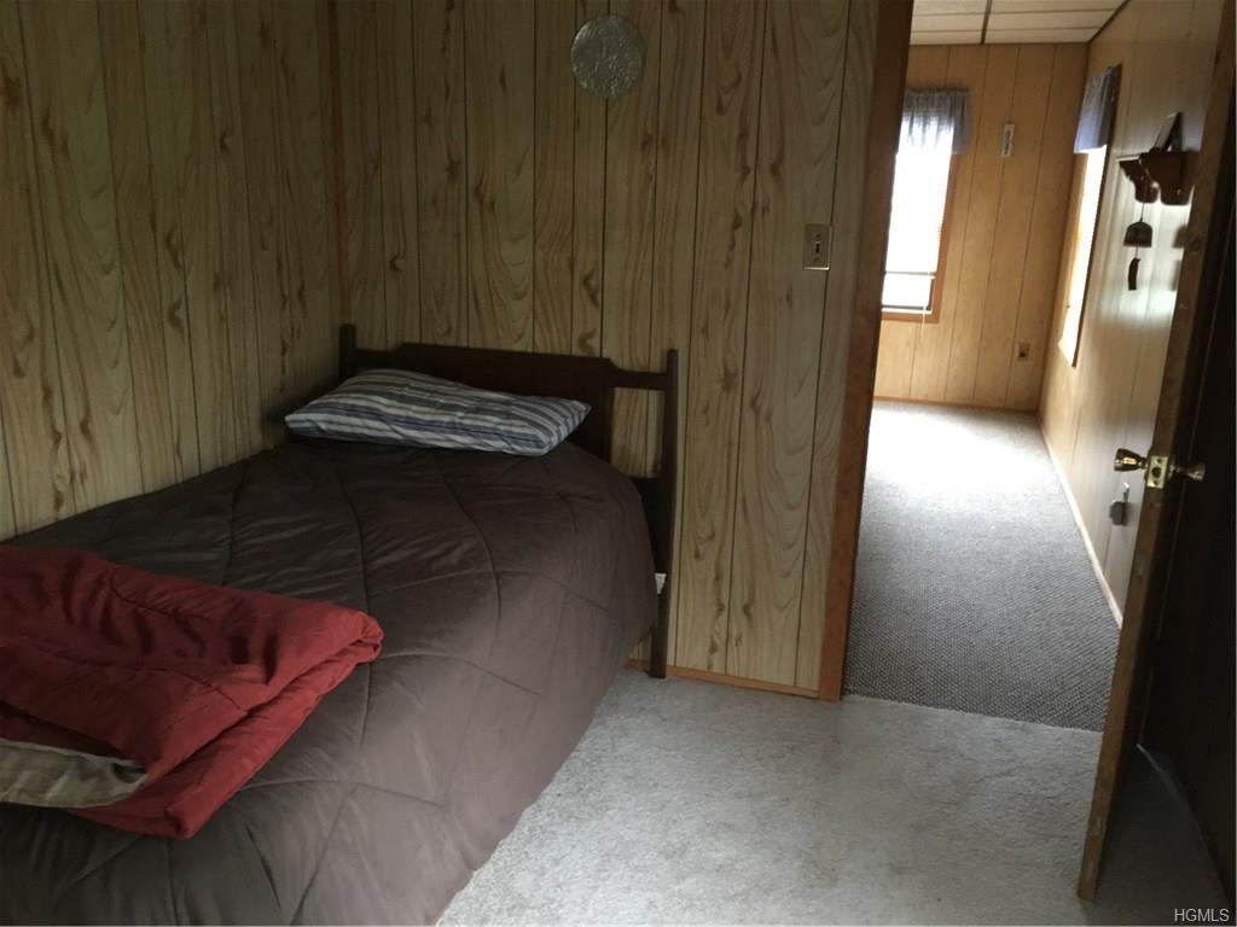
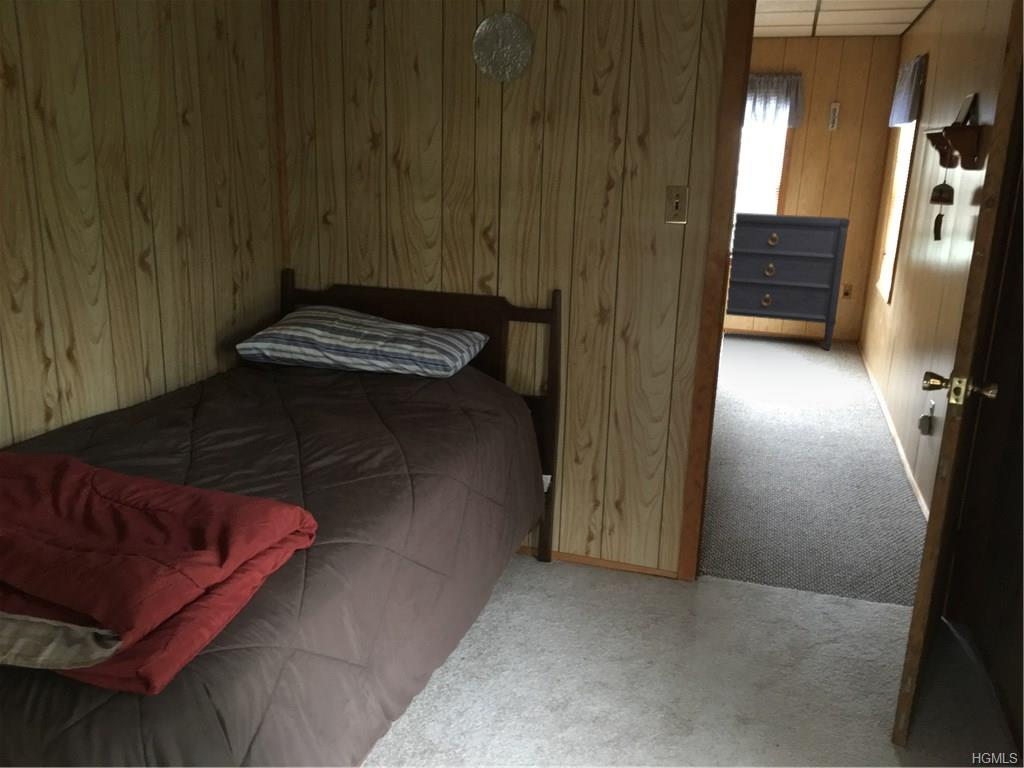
+ dresser [725,212,851,351]
